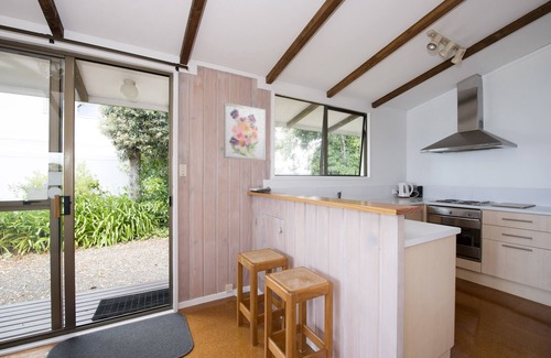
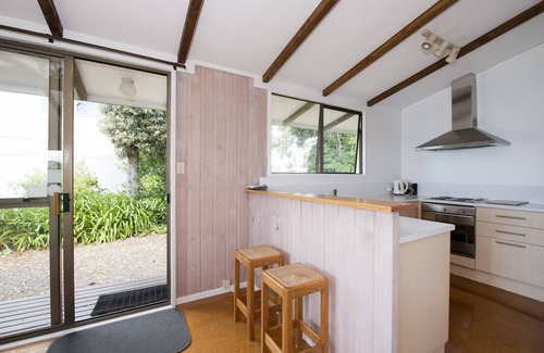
- wall art [223,102,267,162]
